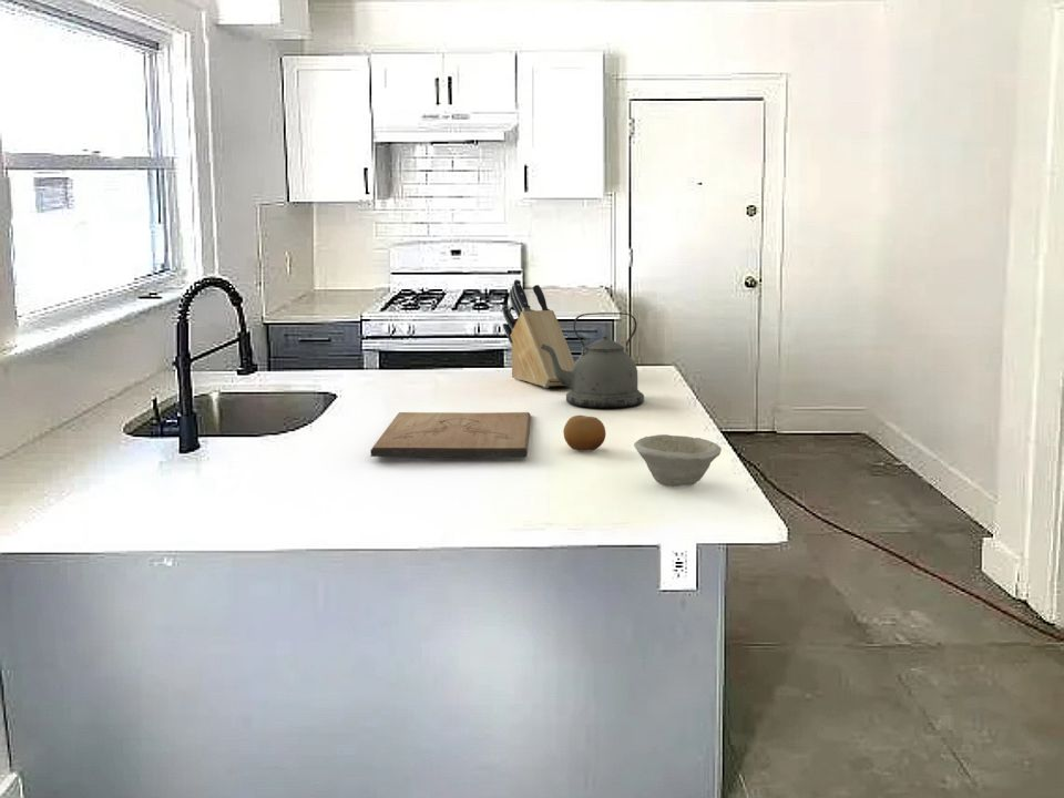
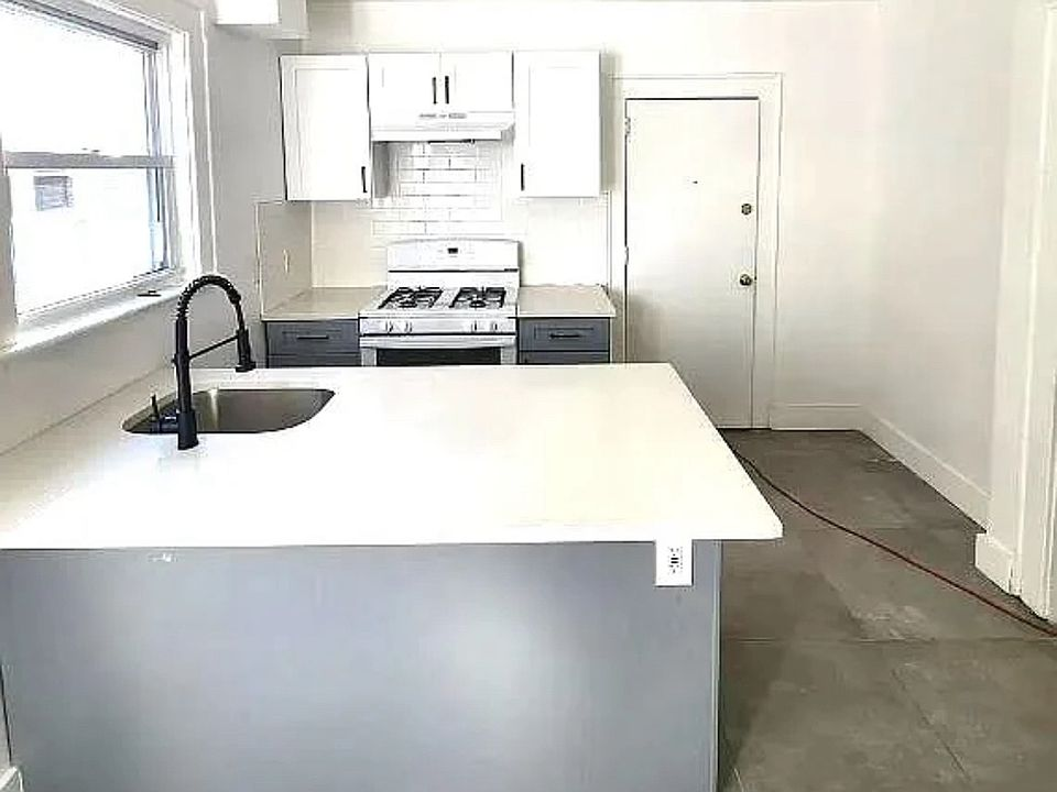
- cutting board [369,411,532,458]
- bowl [633,433,723,488]
- kettle [541,311,645,409]
- fruit [562,415,607,452]
- knife block [501,278,575,389]
